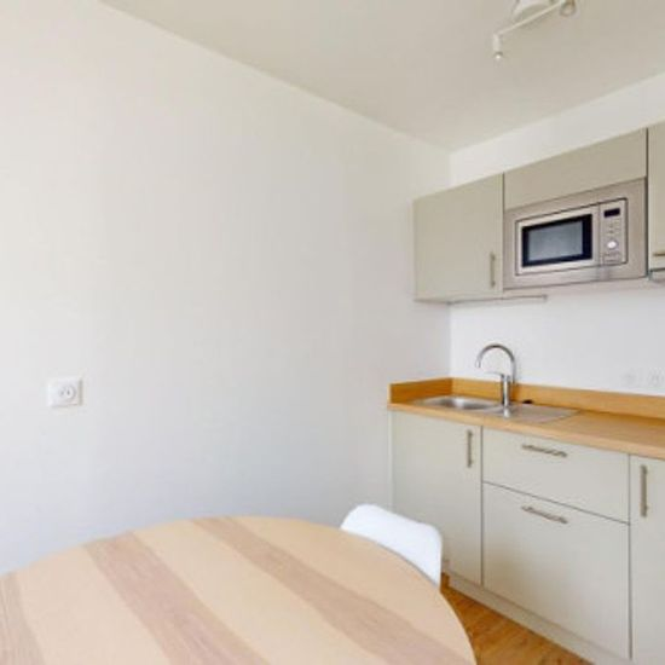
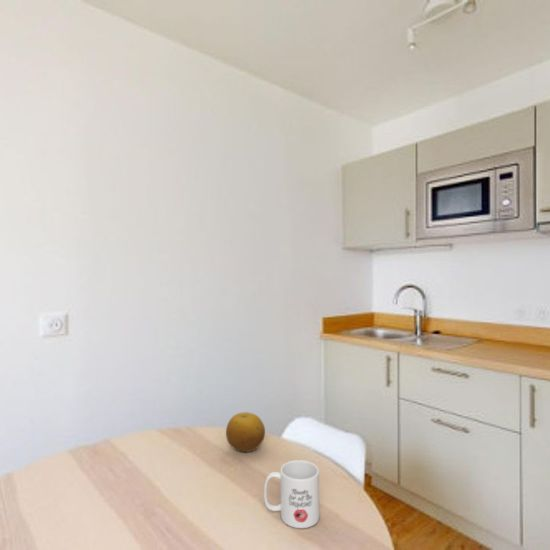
+ fruit [225,411,266,453]
+ mug [263,459,320,529]
